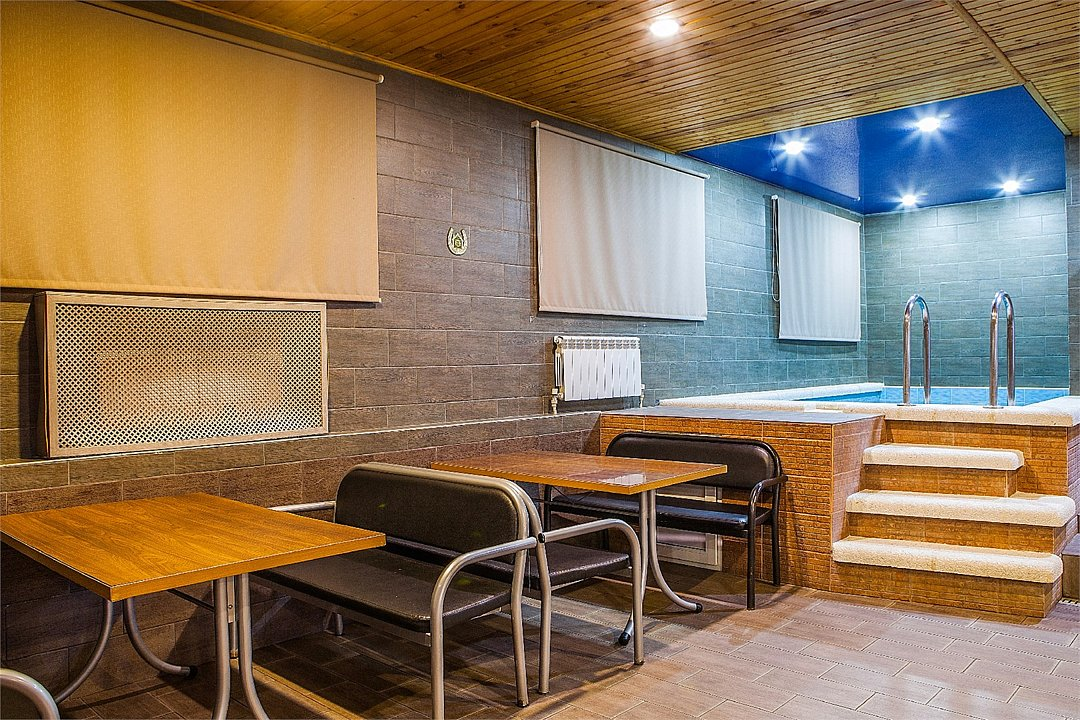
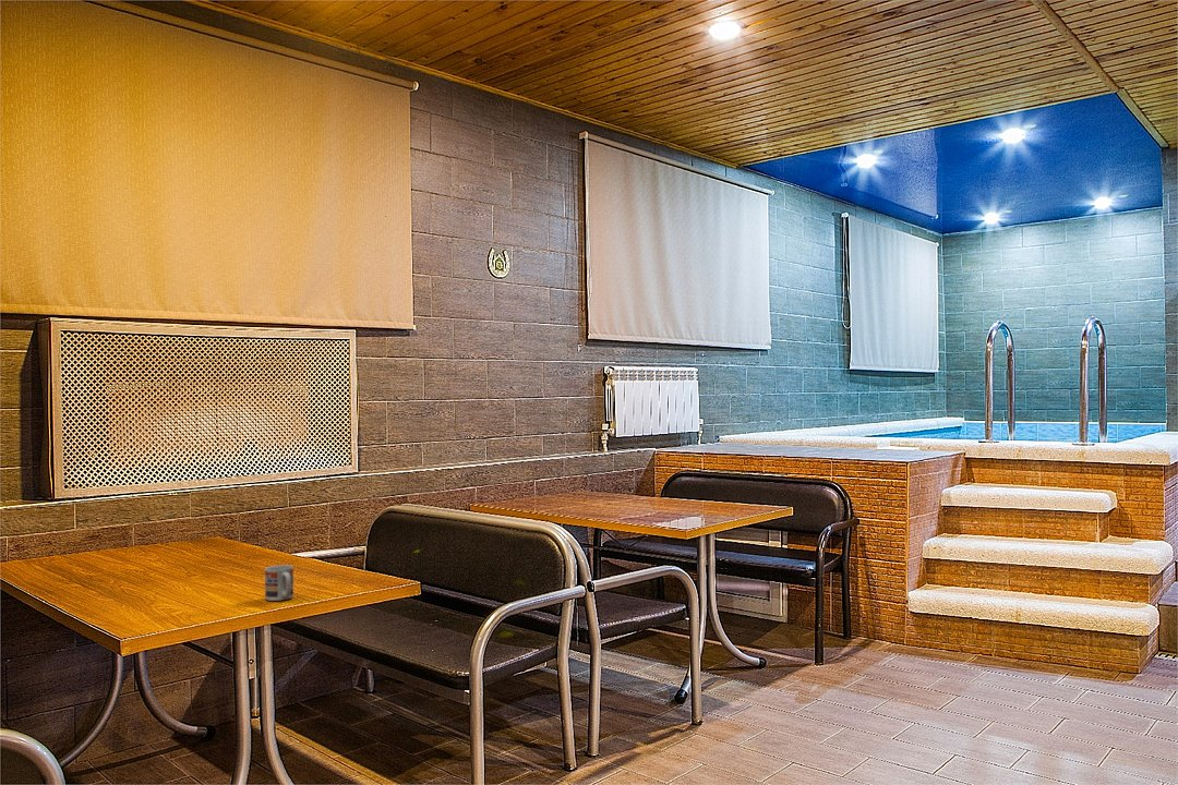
+ cup [264,564,294,602]
